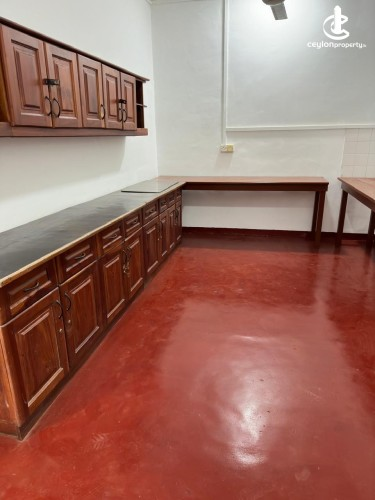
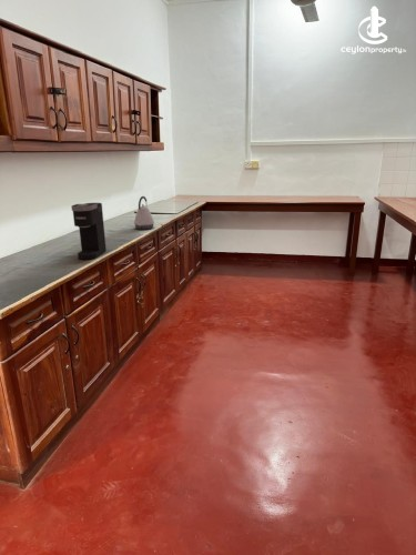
+ coffee maker [70,202,108,261]
+ kettle [133,195,155,231]
